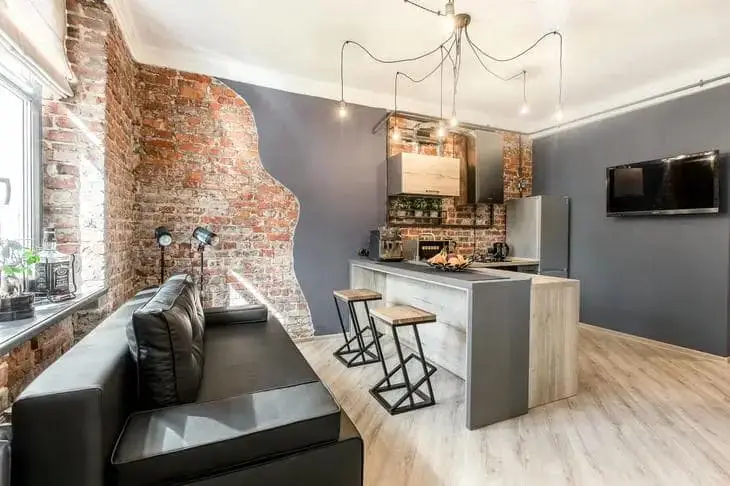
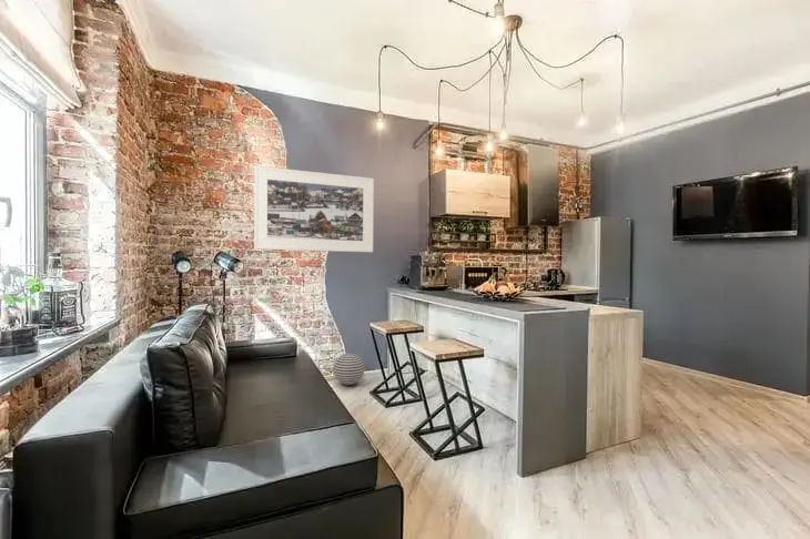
+ decorative ball [332,352,366,386]
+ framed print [253,165,375,253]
